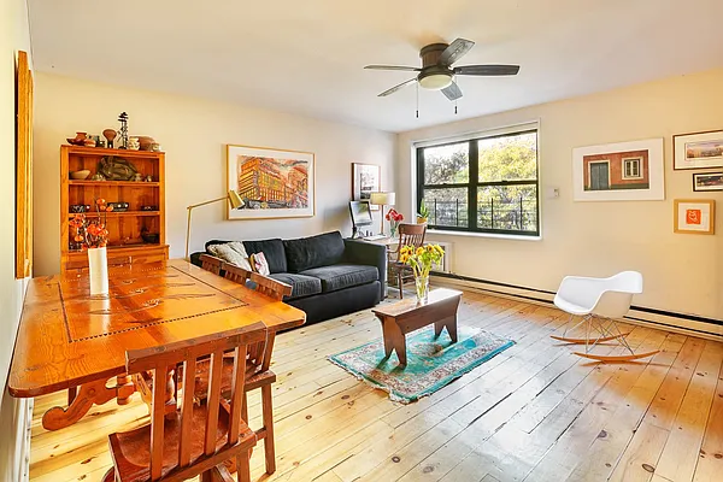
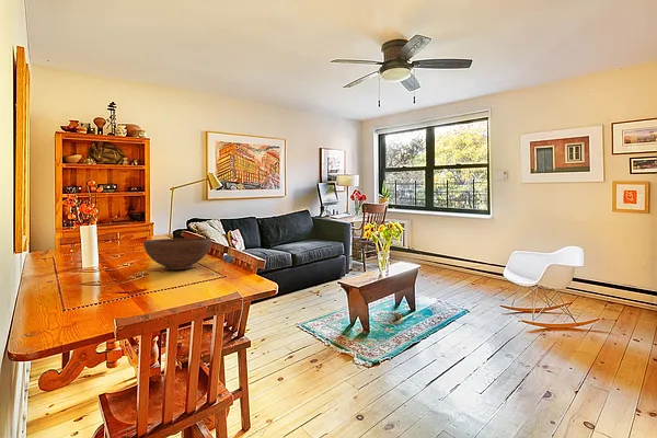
+ fruit bowl [142,237,212,270]
